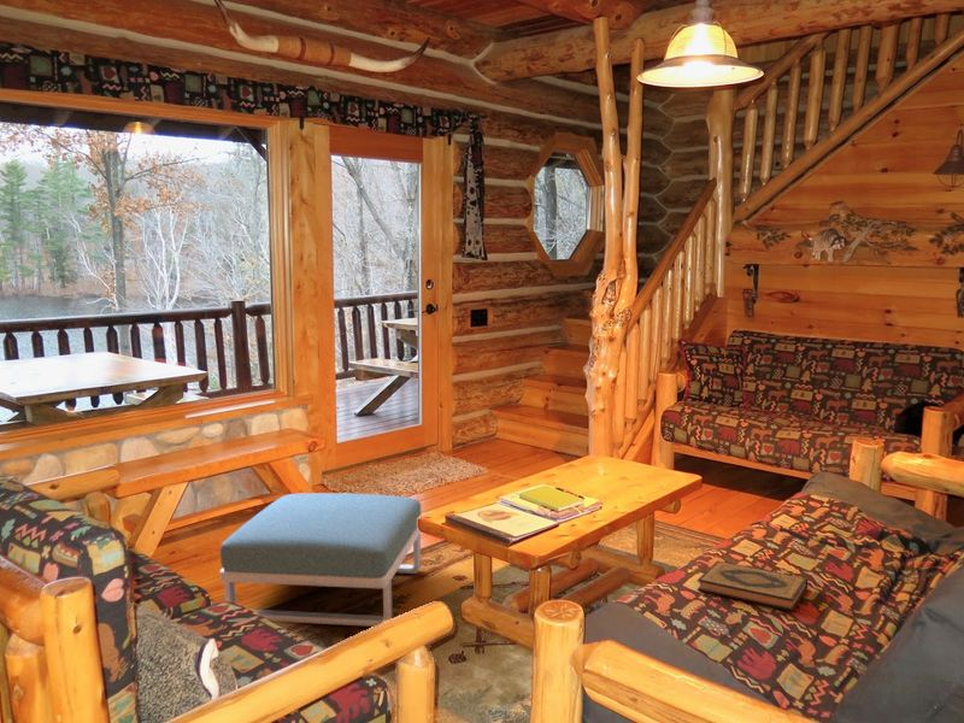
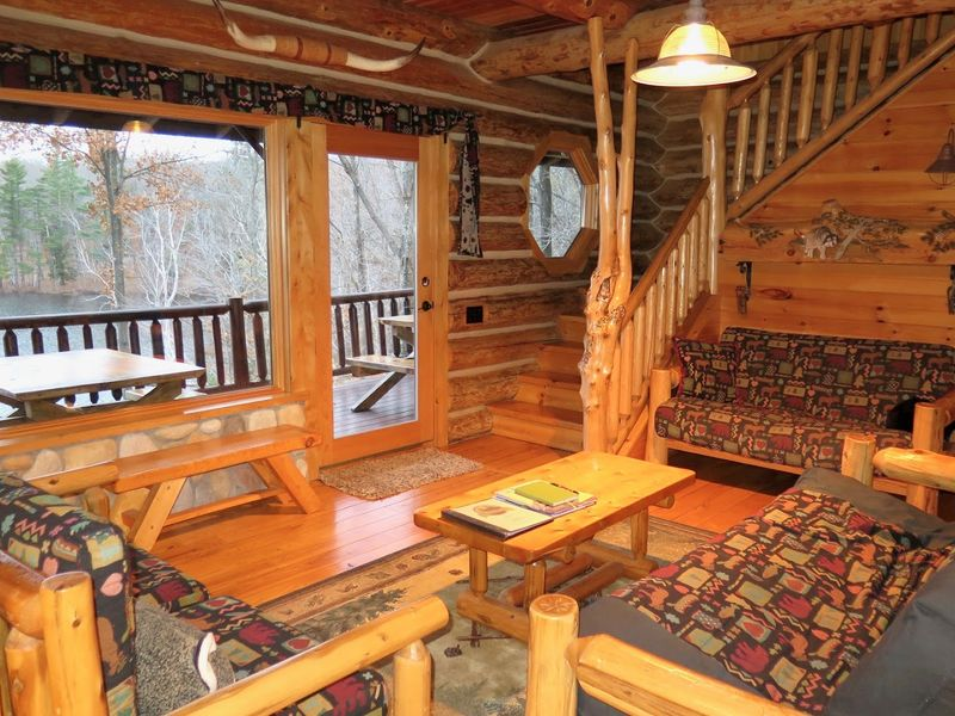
- footstool [218,492,422,628]
- hardback book [696,559,809,612]
